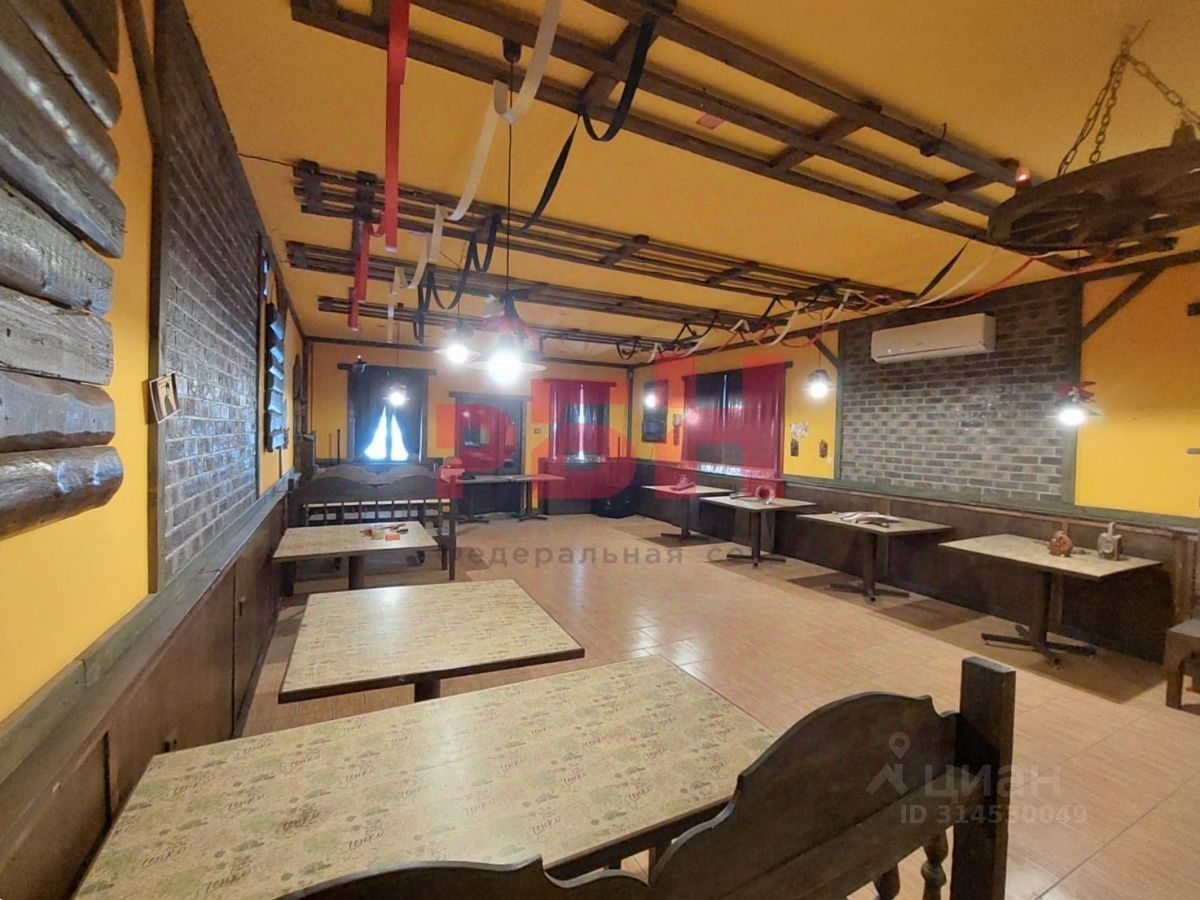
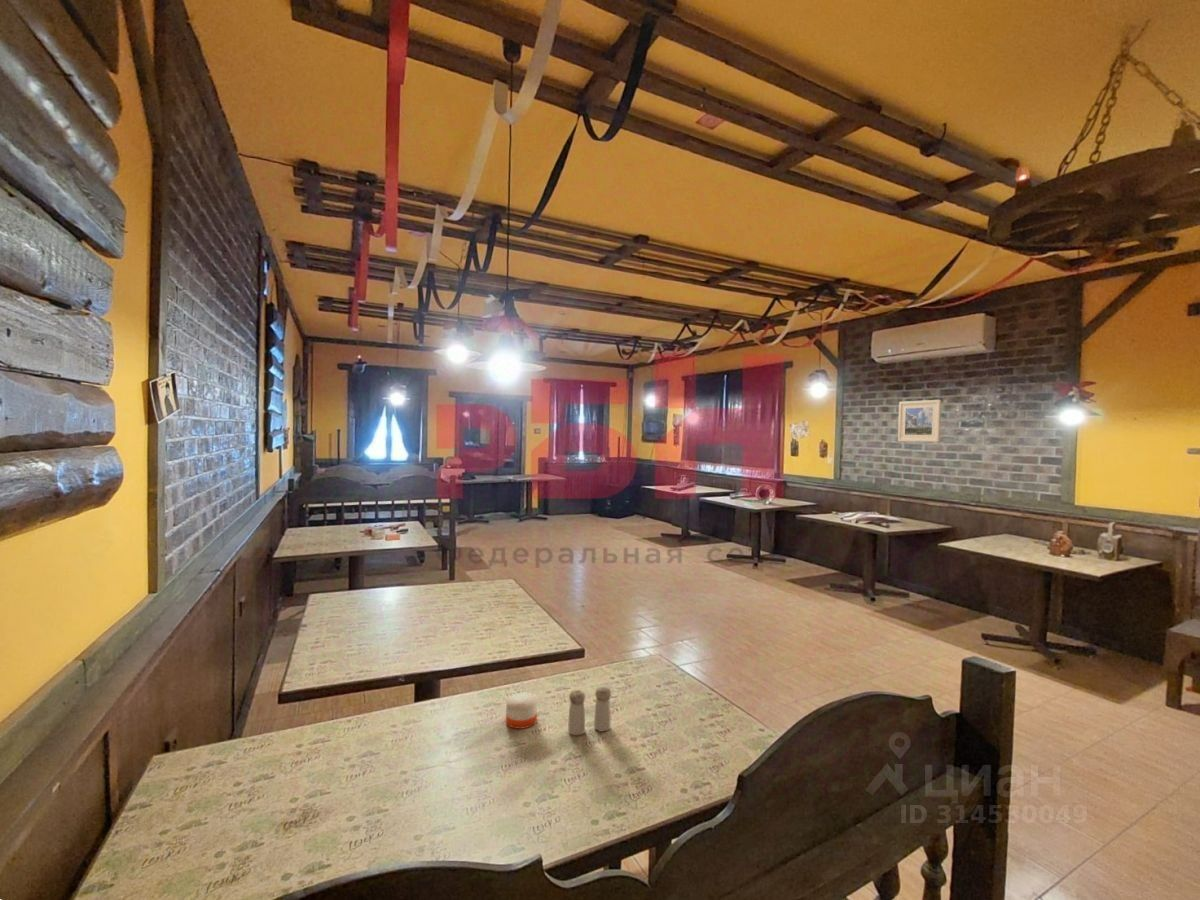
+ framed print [897,399,942,443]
+ candle [505,692,538,730]
+ salt and pepper shaker [567,686,612,736]
